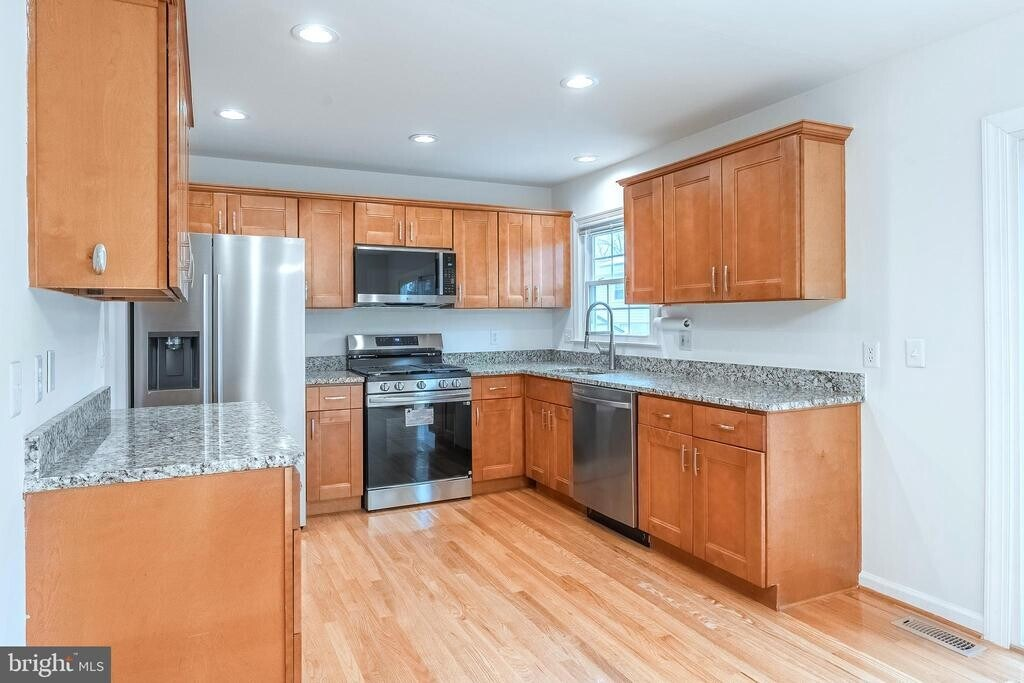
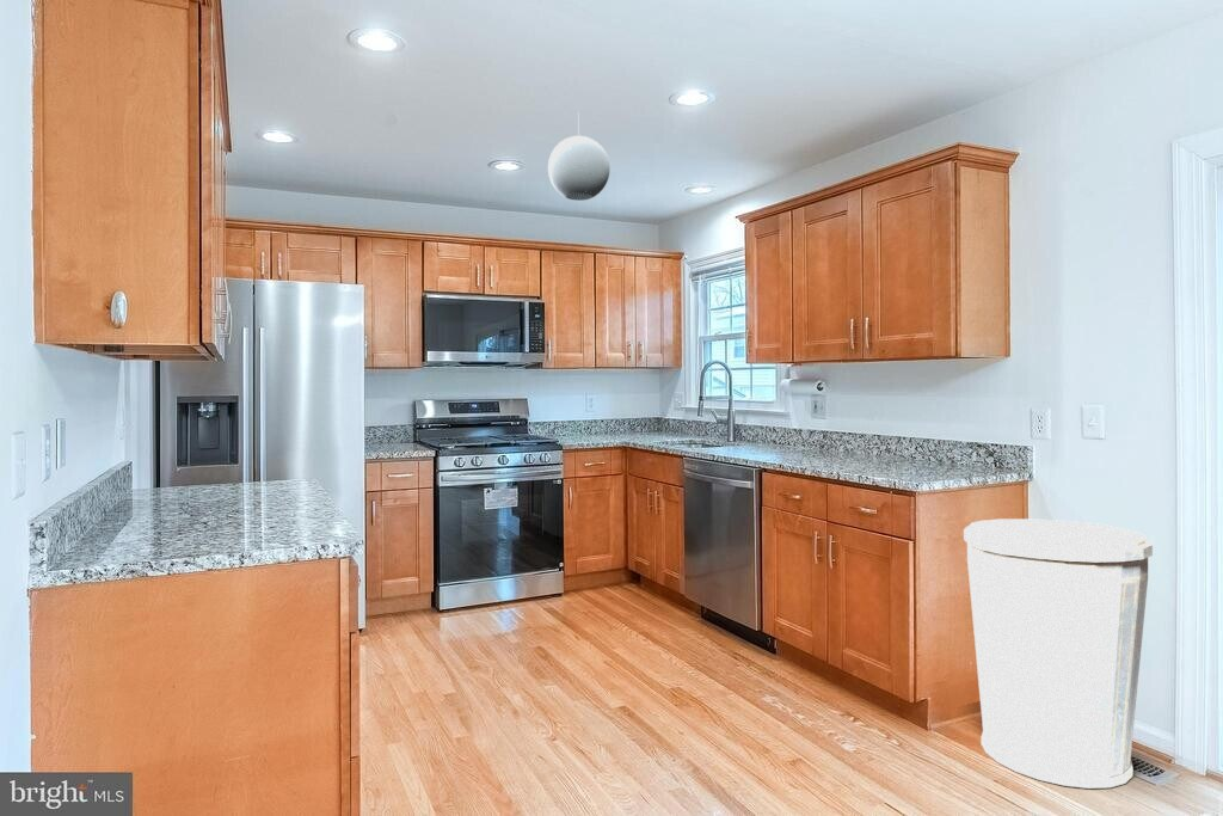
+ trash can [963,517,1154,790]
+ pendant light [547,111,612,202]
